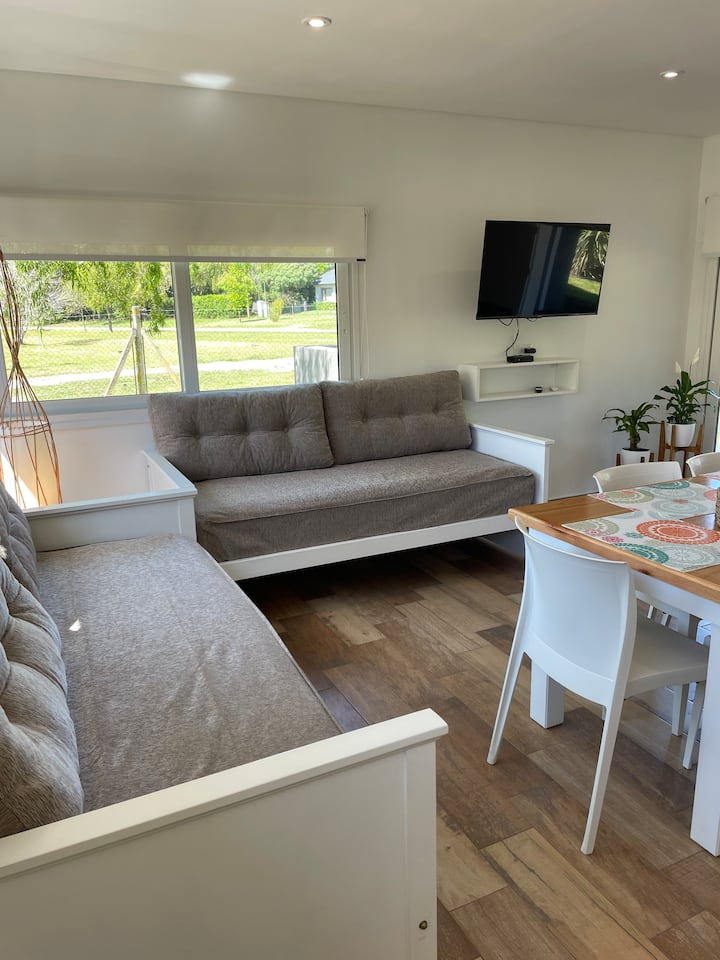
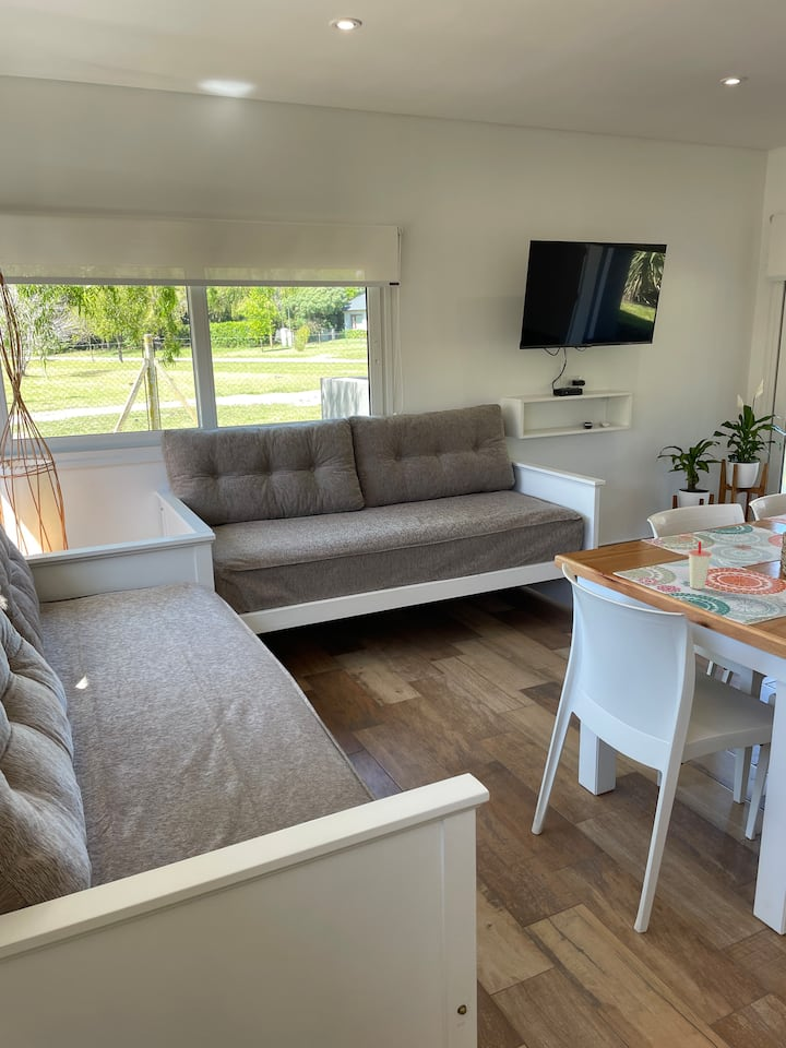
+ cup [688,540,713,591]
